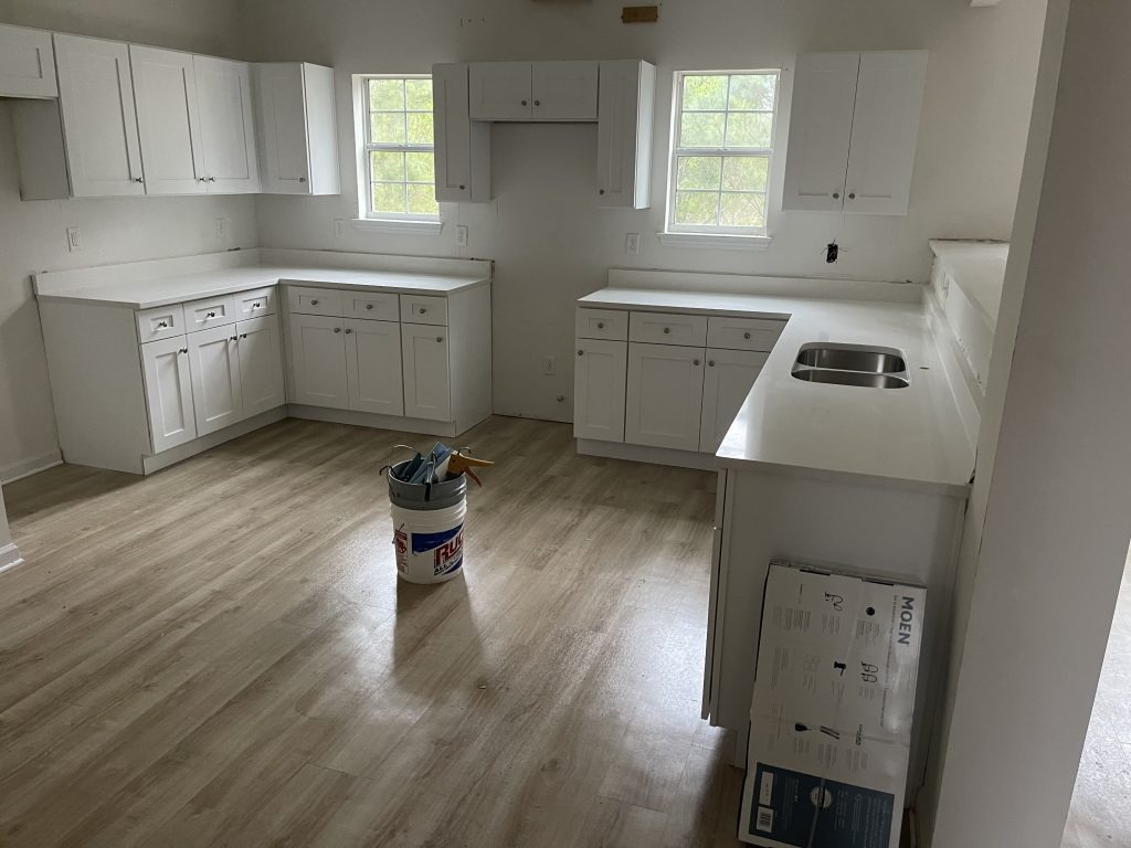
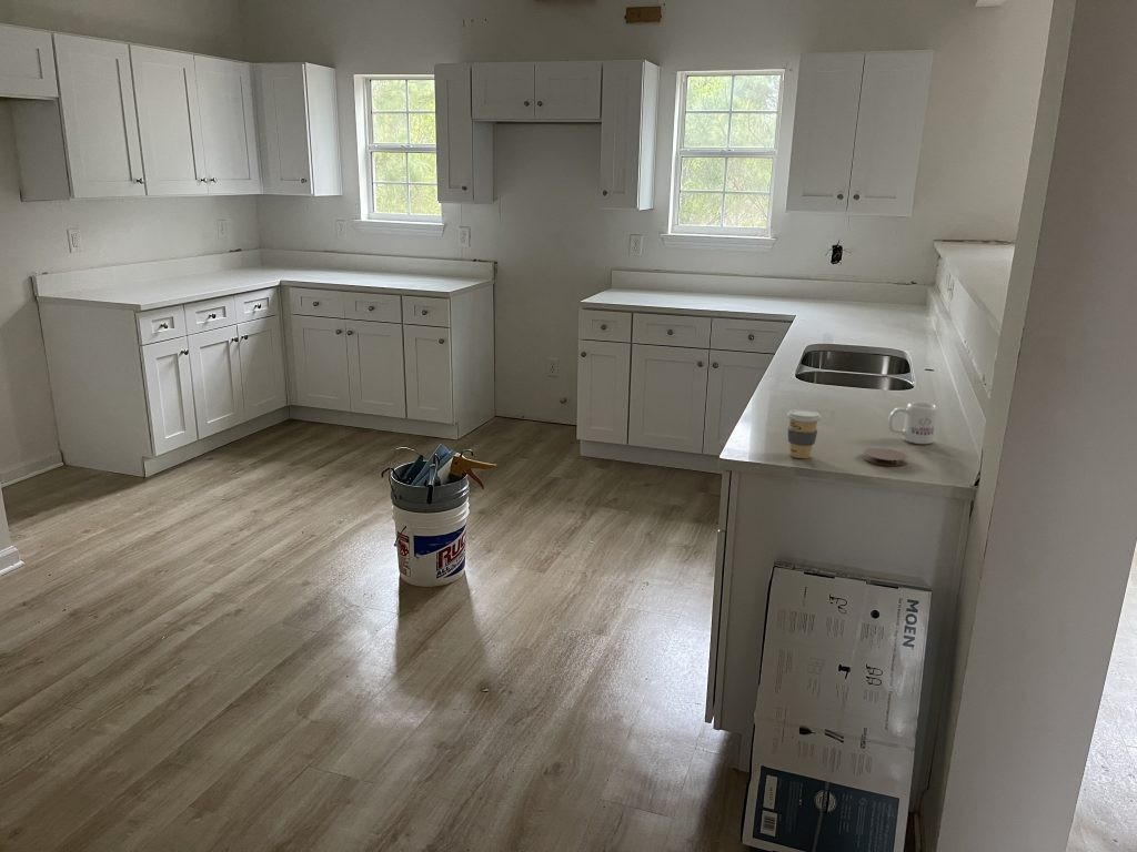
+ coaster [863,447,907,467]
+ coffee cup [786,408,823,459]
+ mug [887,400,938,445]
